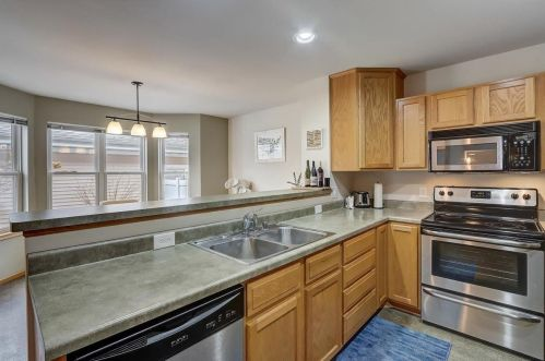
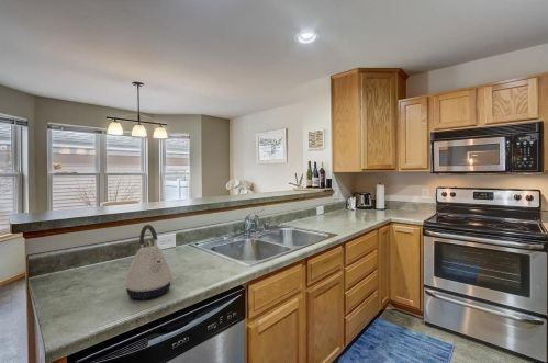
+ kettle [124,224,174,299]
